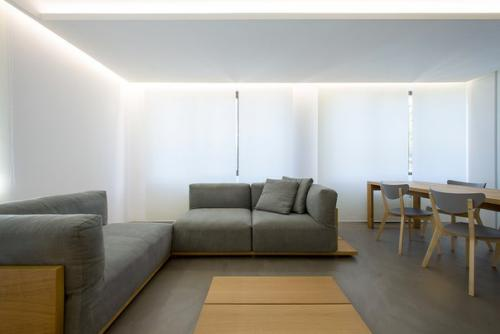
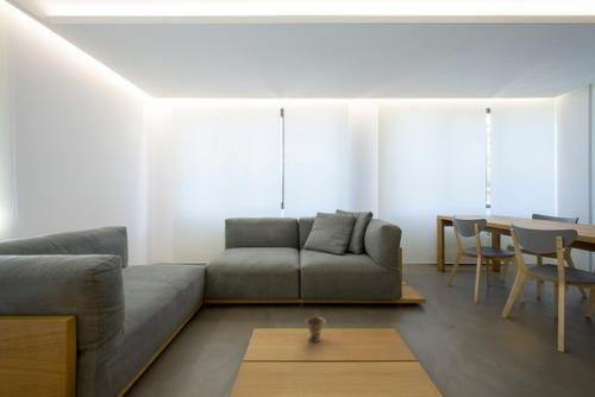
+ teacup [305,315,327,344]
